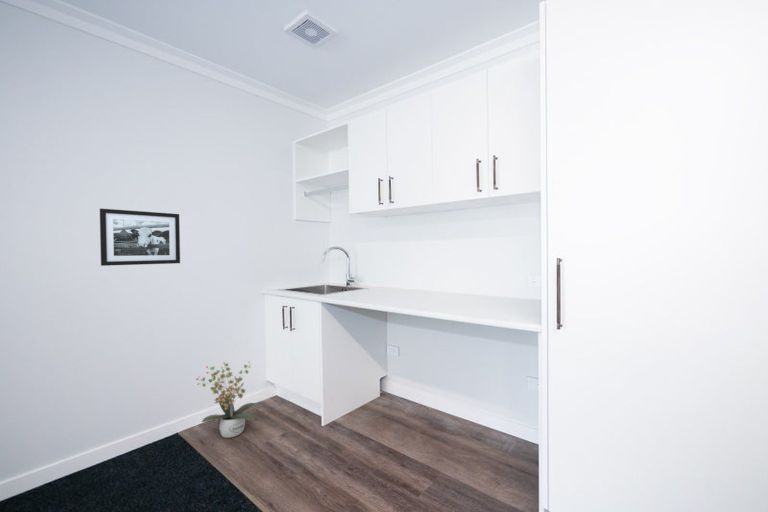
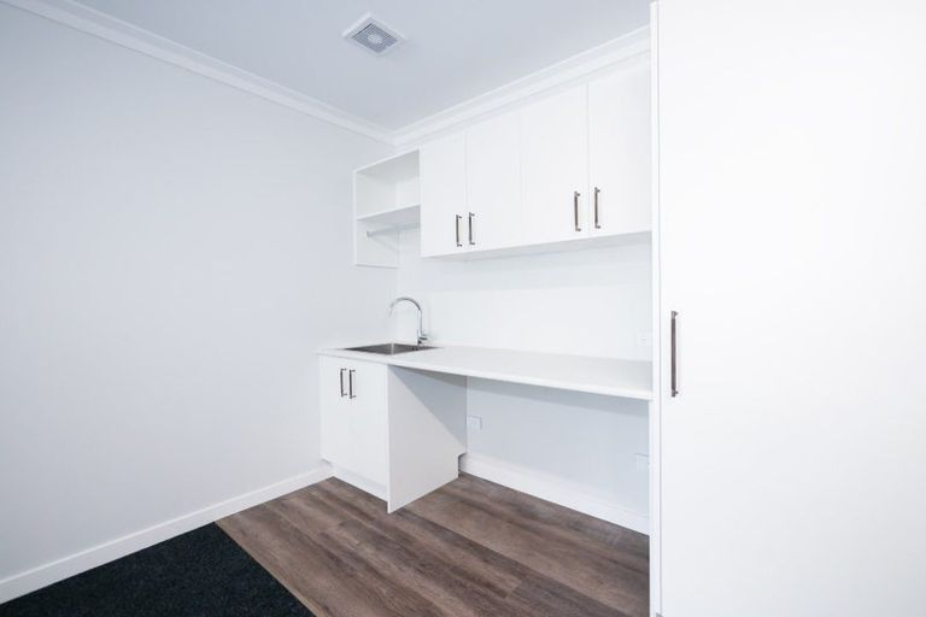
- potted plant [195,360,257,439]
- picture frame [99,208,181,267]
